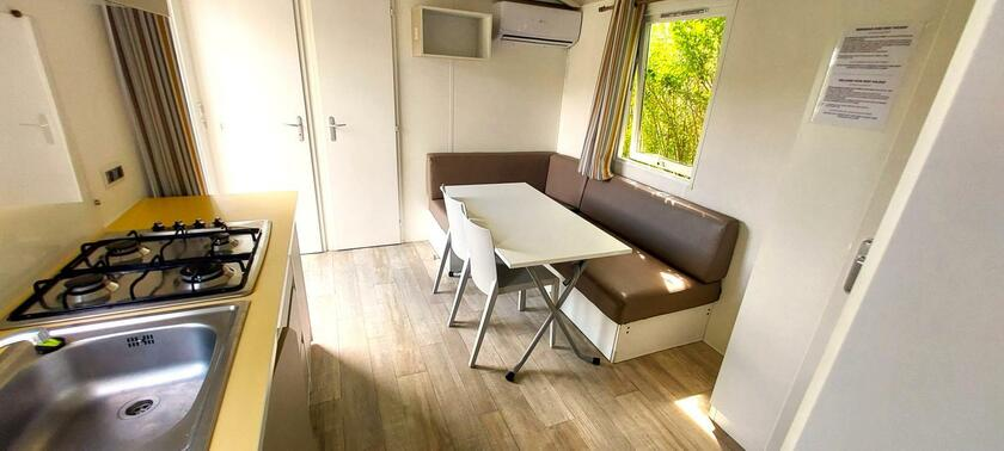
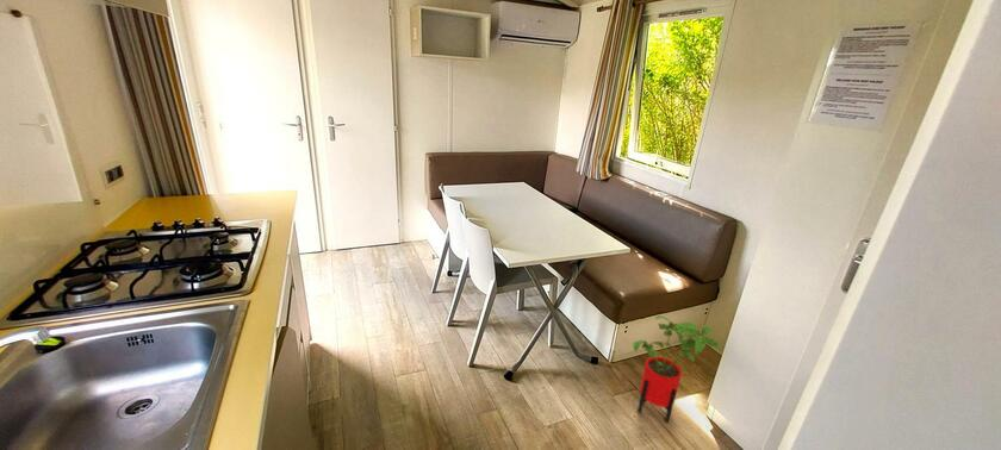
+ house plant [633,314,722,424]
